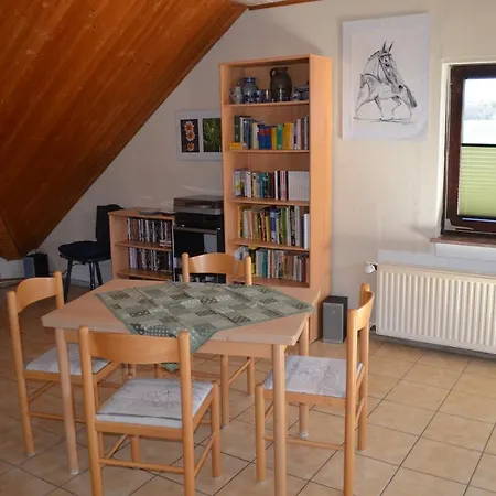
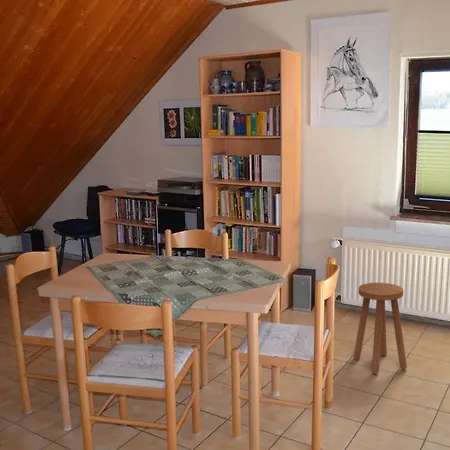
+ stool [352,282,408,375]
